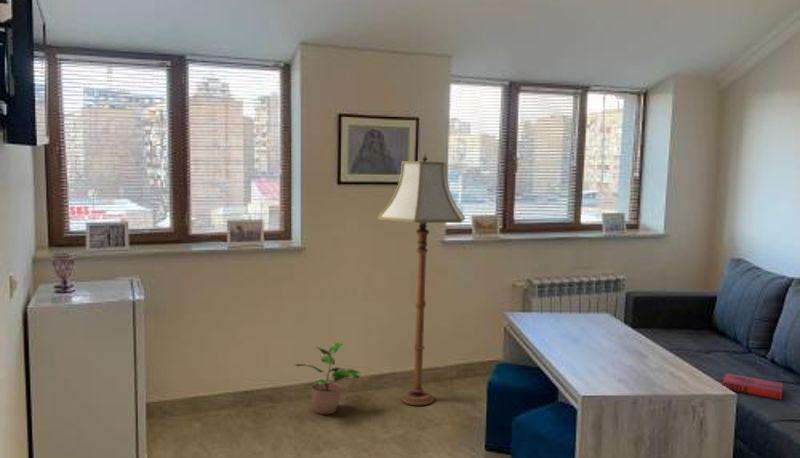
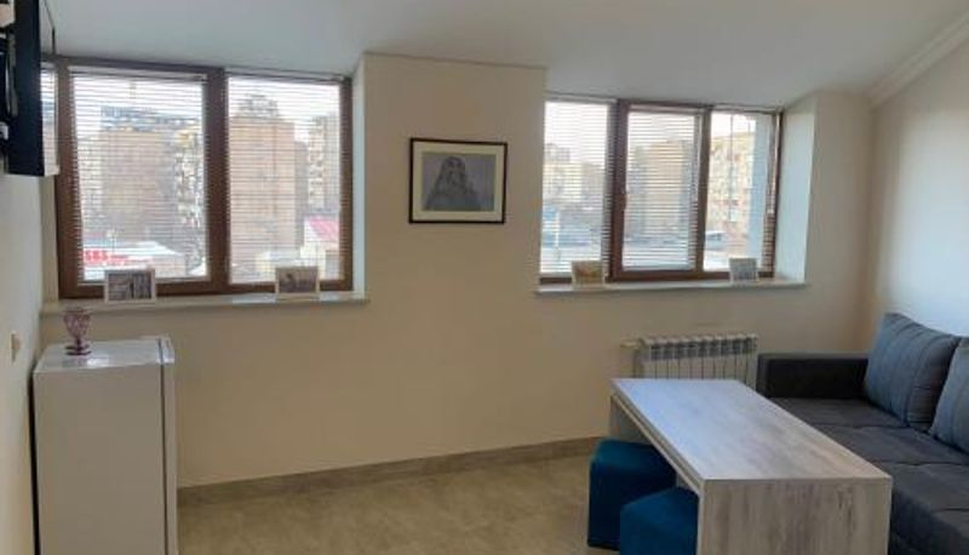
- floor lamp [377,153,466,406]
- hardback book [722,372,784,401]
- potted plant [293,341,362,415]
